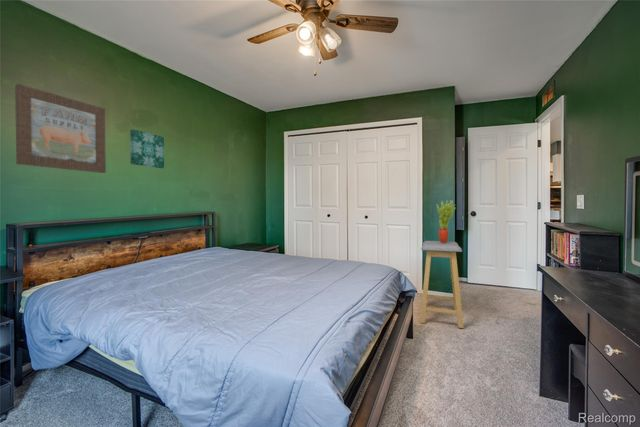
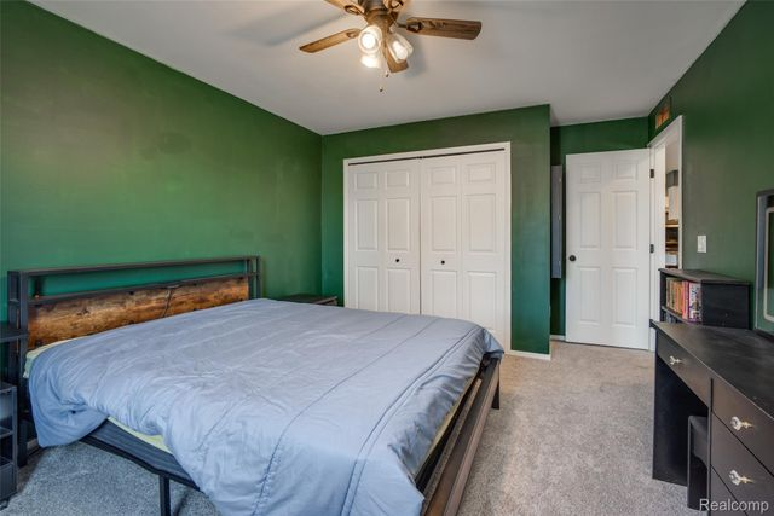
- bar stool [419,240,464,329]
- wall art [129,128,165,170]
- potted plant [436,199,456,243]
- wall art [14,83,107,174]
